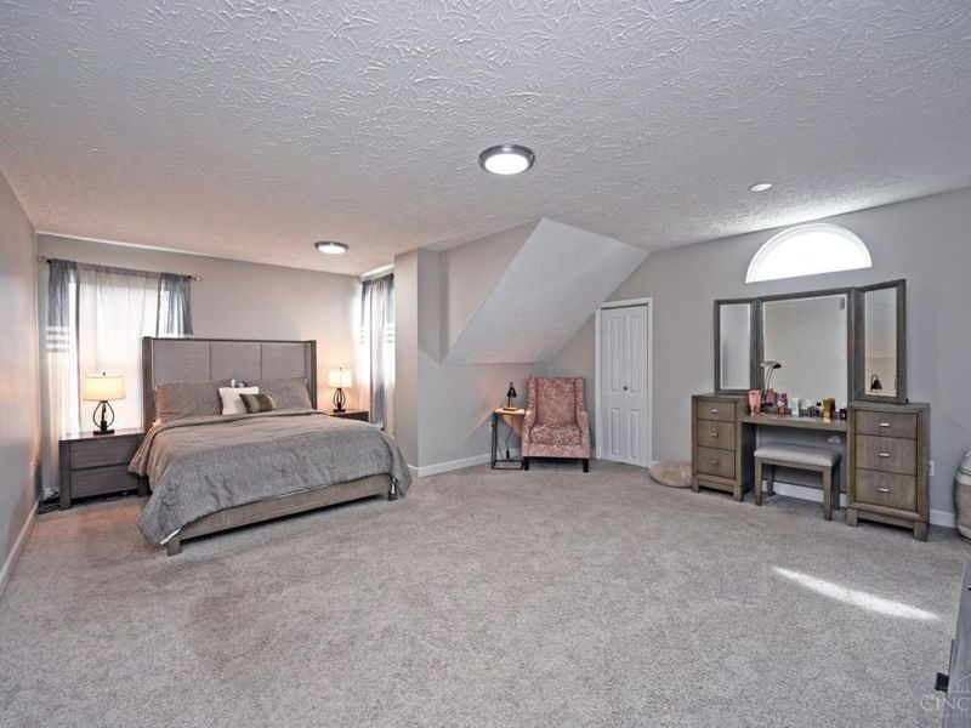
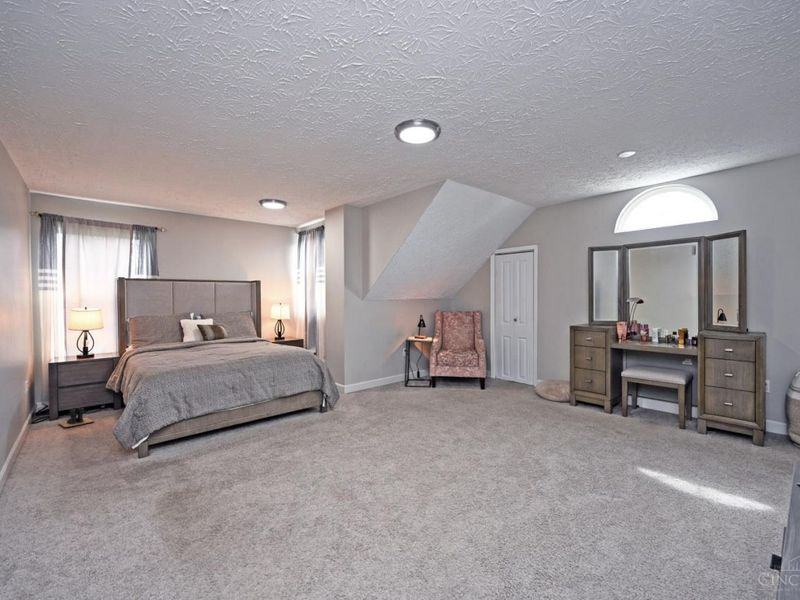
+ boots [57,406,96,428]
